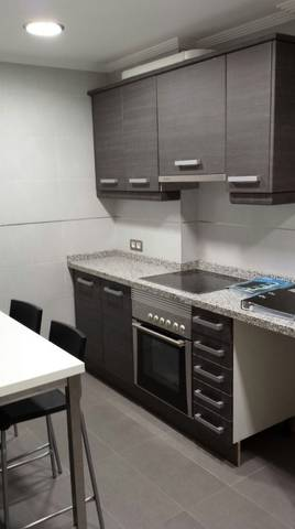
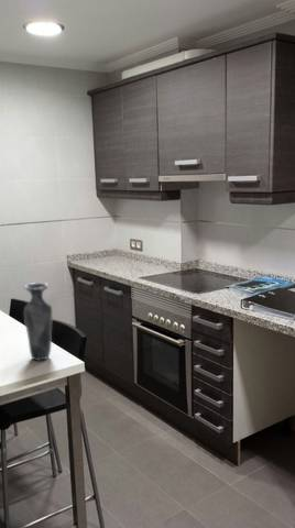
+ vase [23,282,53,362]
